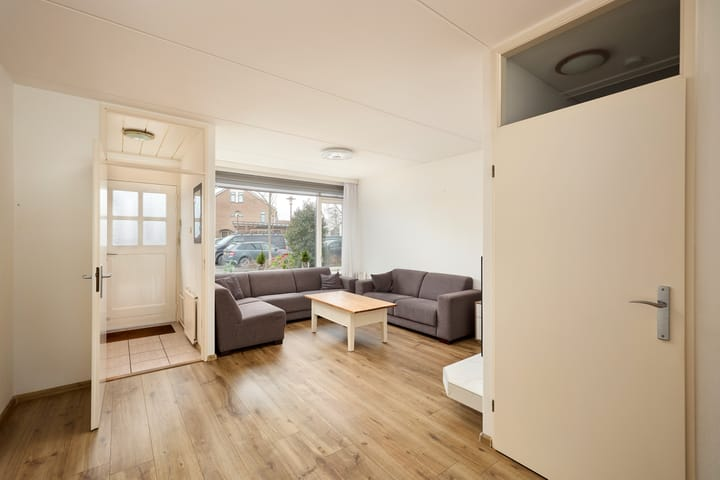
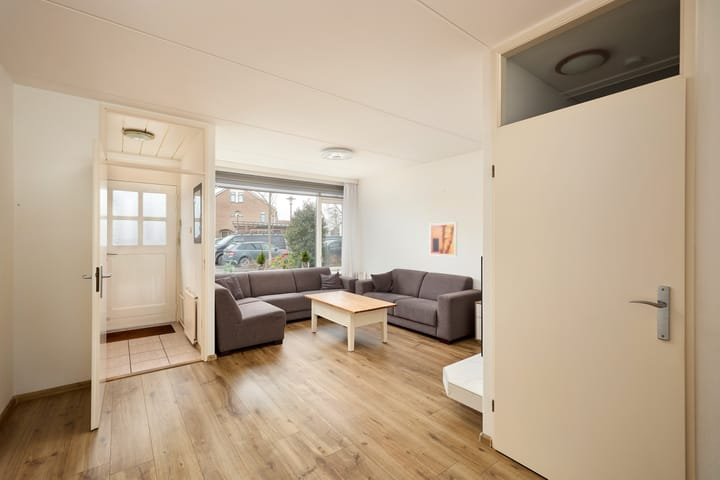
+ wall art [429,221,458,257]
